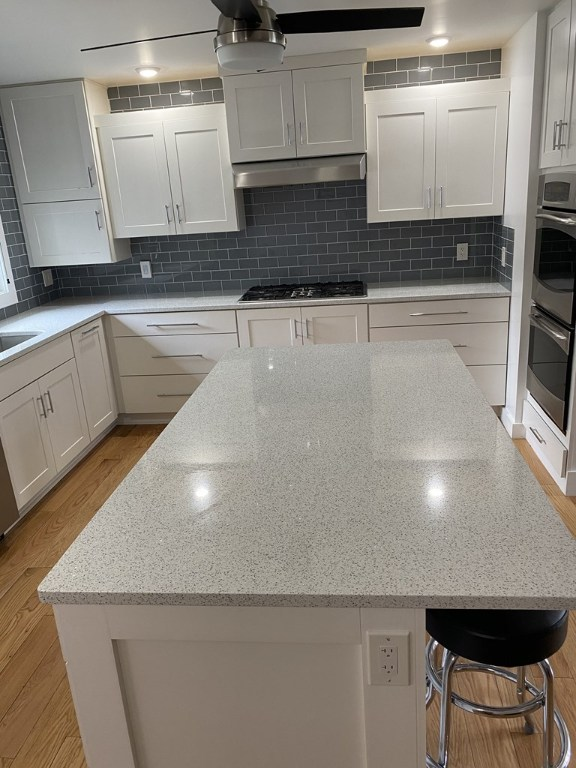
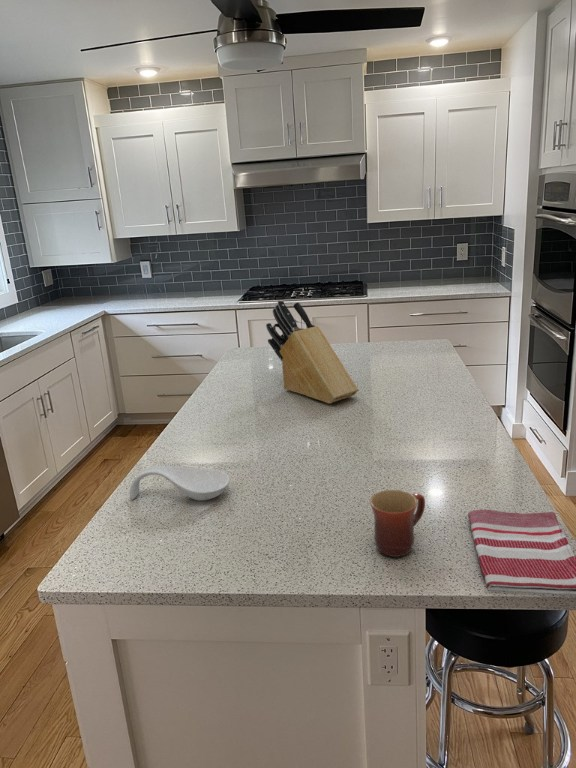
+ mug [369,489,426,558]
+ knife block [265,299,359,404]
+ dish towel [467,509,576,596]
+ spoon rest [129,465,231,502]
